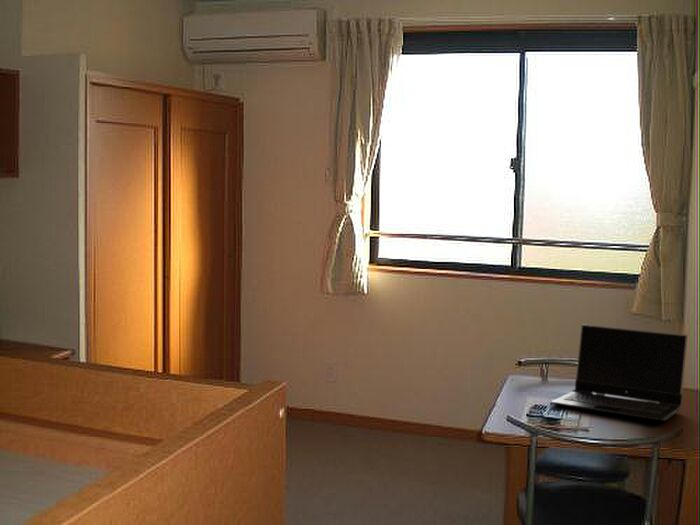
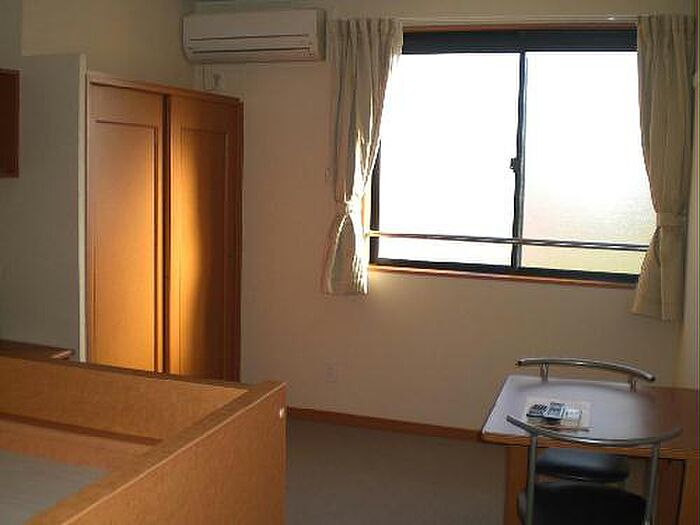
- laptop computer [550,324,689,422]
